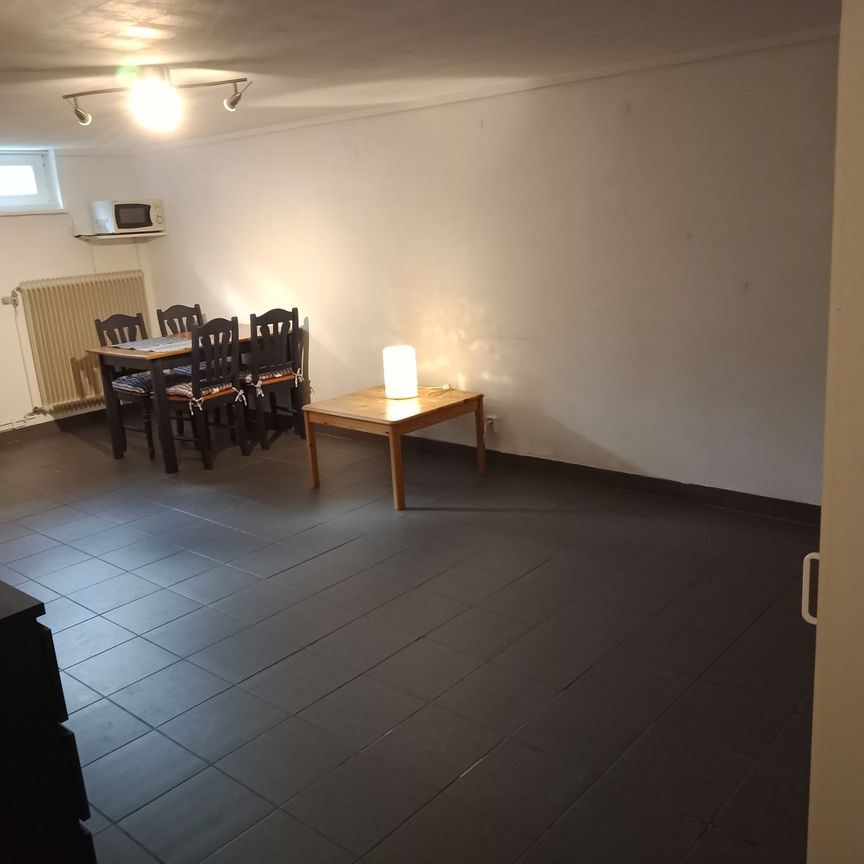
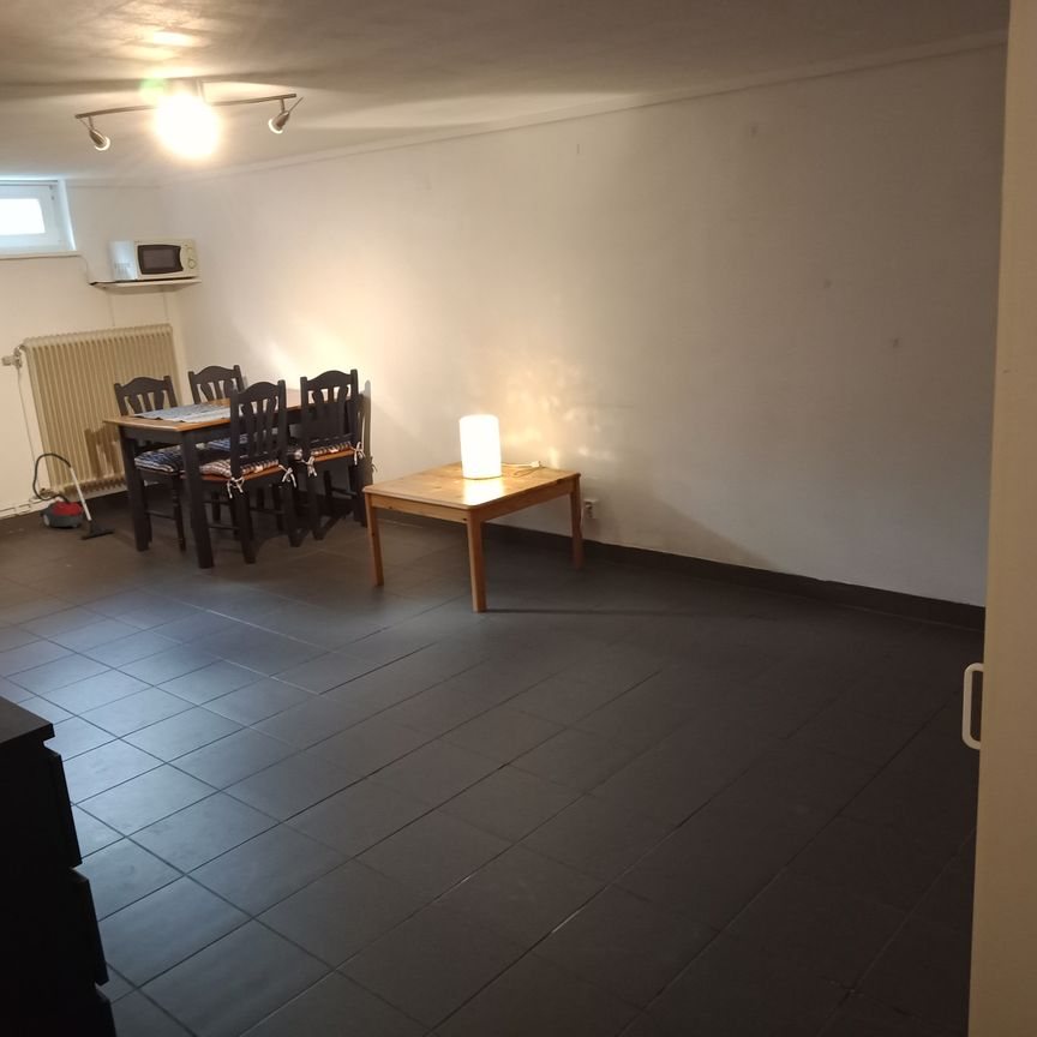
+ vacuum cleaner [31,452,118,539]
